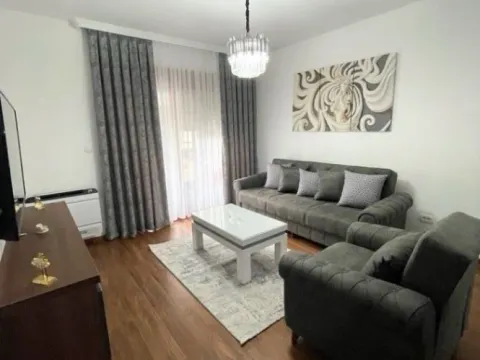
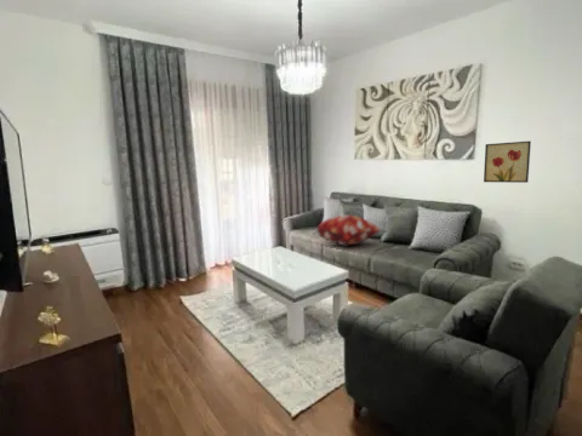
+ decorative pillow [315,214,383,246]
+ wall art [483,140,532,184]
